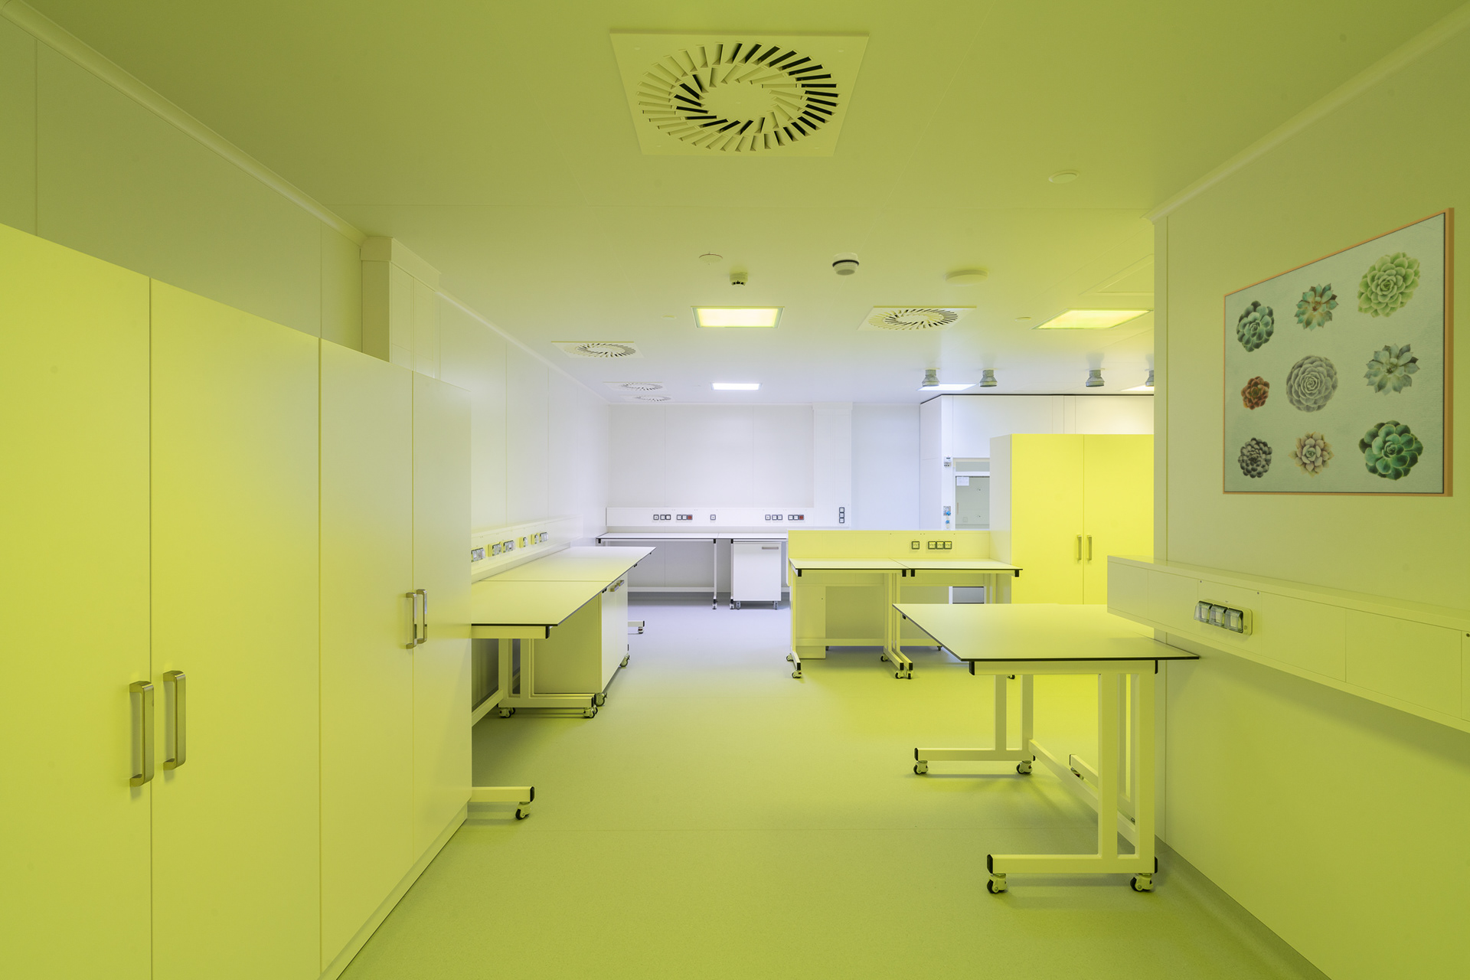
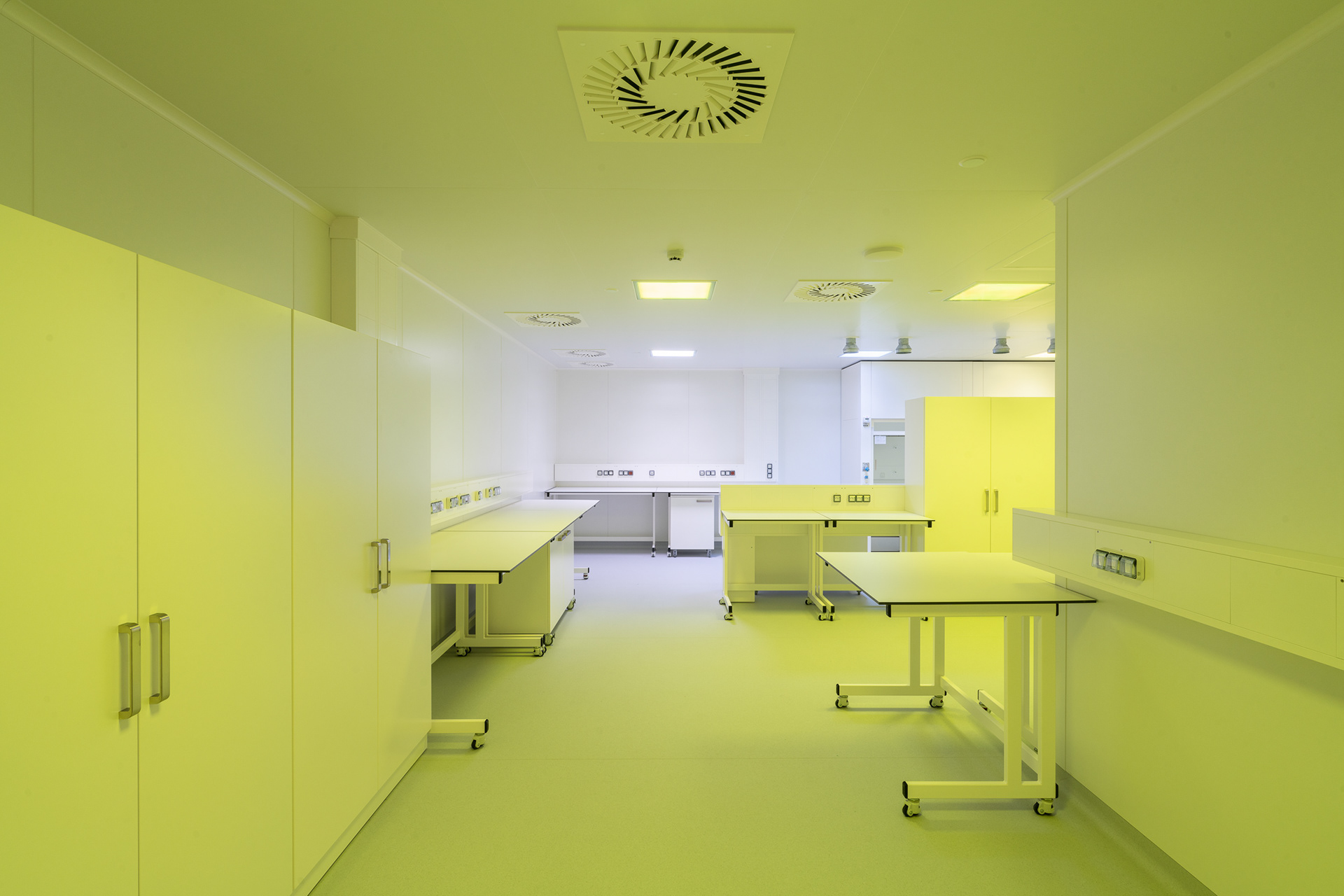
- wall art [1222,207,1455,498]
- smoke detector [831,252,860,277]
- recessed light [698,250,723,266]
